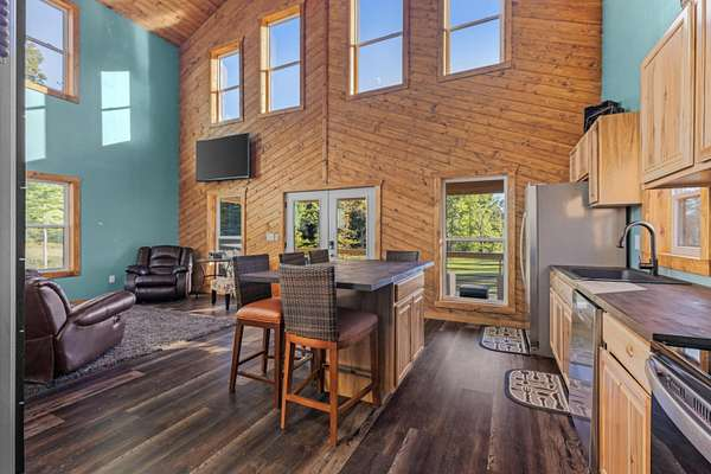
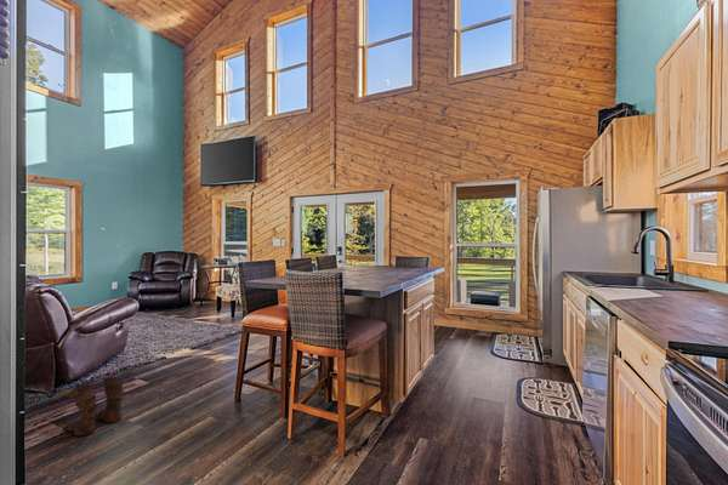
+ boots [50,376,126,438]
